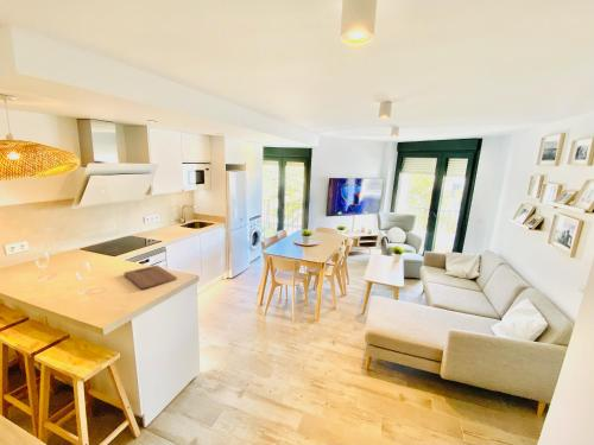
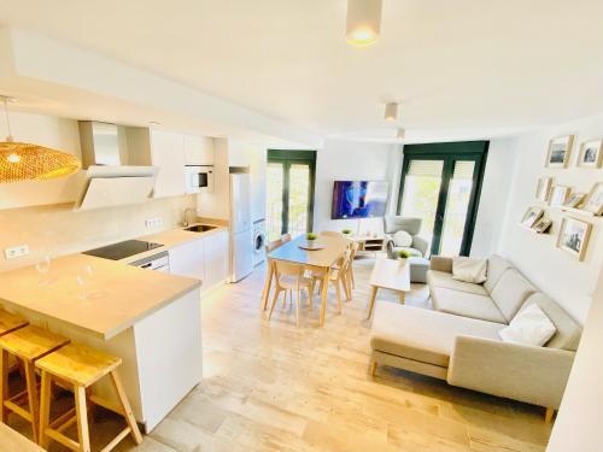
- cutting board [122,265,178,291]
